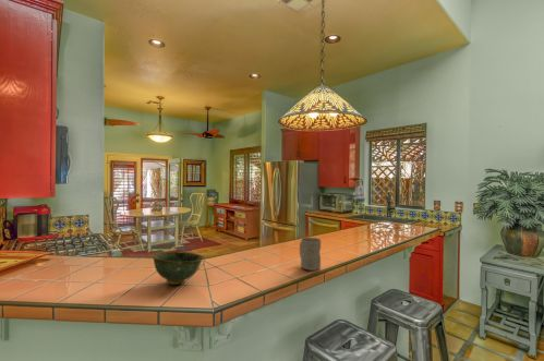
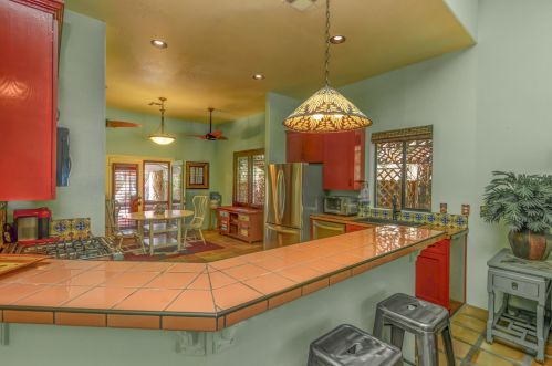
- bowl [152,251,204,286]
- mug [299,237,322,272]
